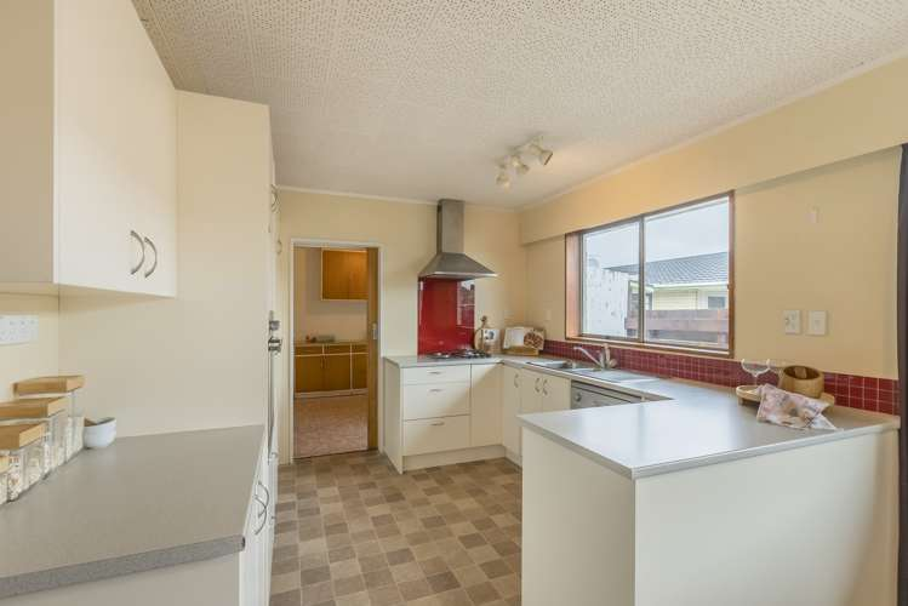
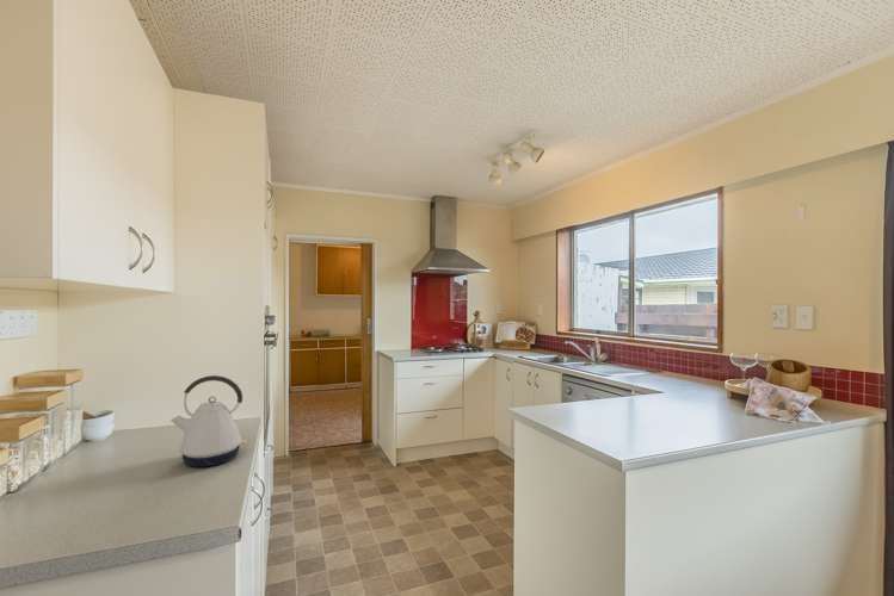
+ kettle [169,374,247,467]
